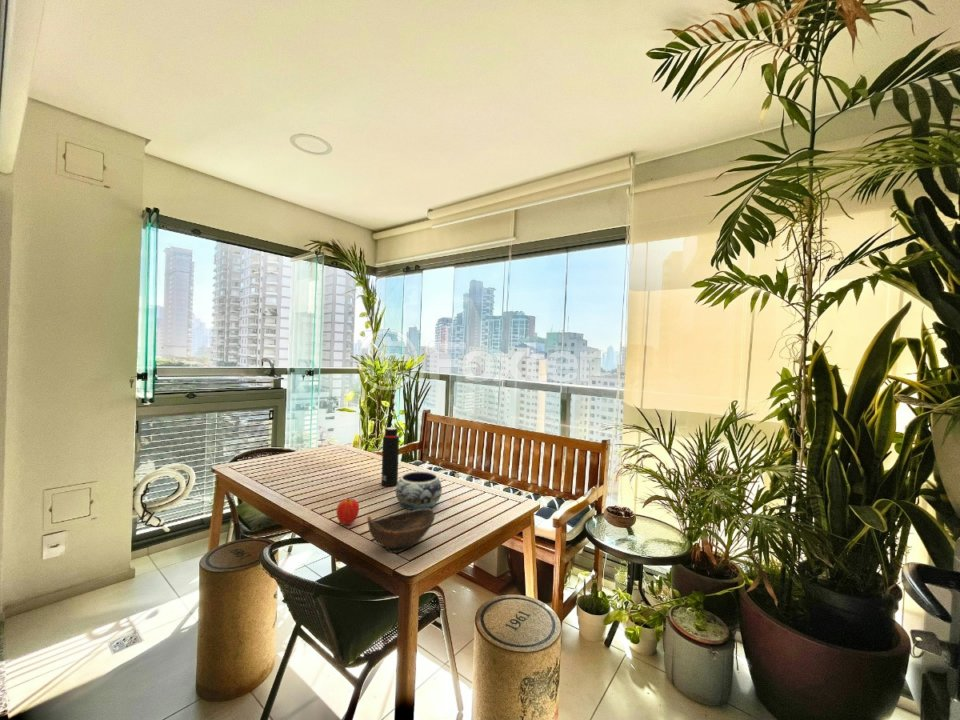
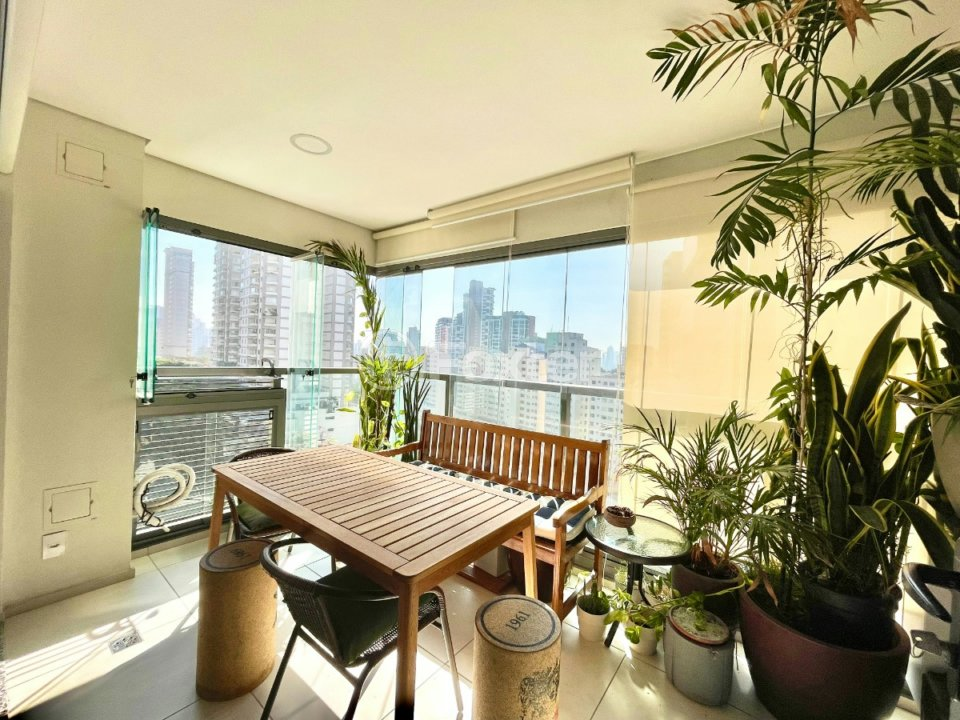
- apple [336,498,360,526]
- bowl [366,508,436,554]
- decorative bowl [395,471,443,511]
- water bottle [380,426,400,487]
